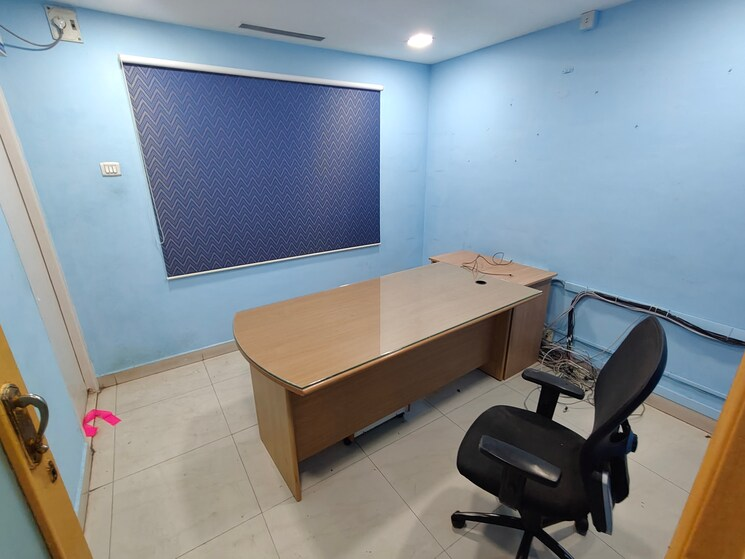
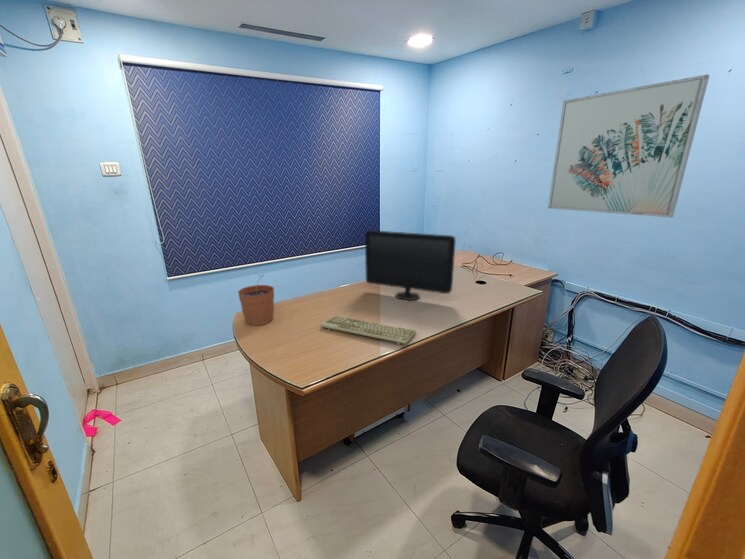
+ computer monitor [364,229,457,301]
+ wall art [547,73,710,219]
+ plant pot [237,273,275,326]
+ keyboard [319,315,417,346]
